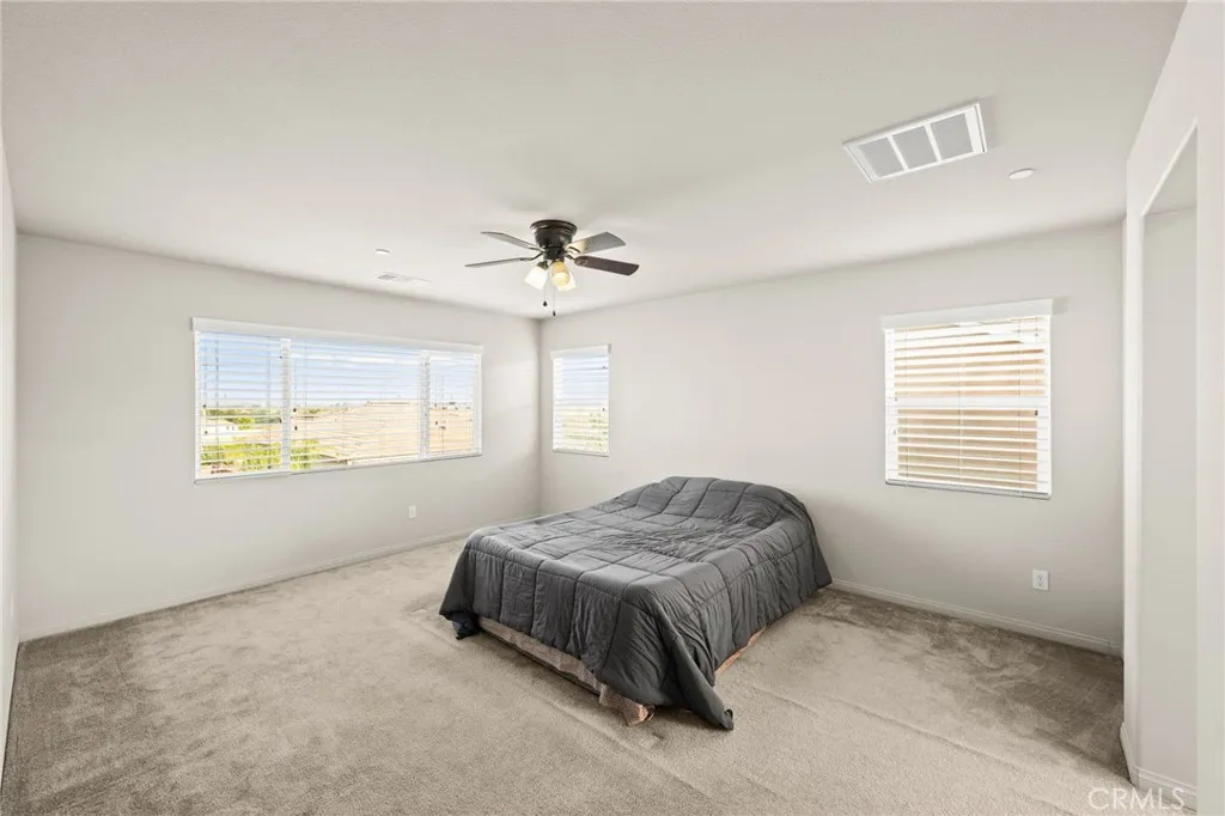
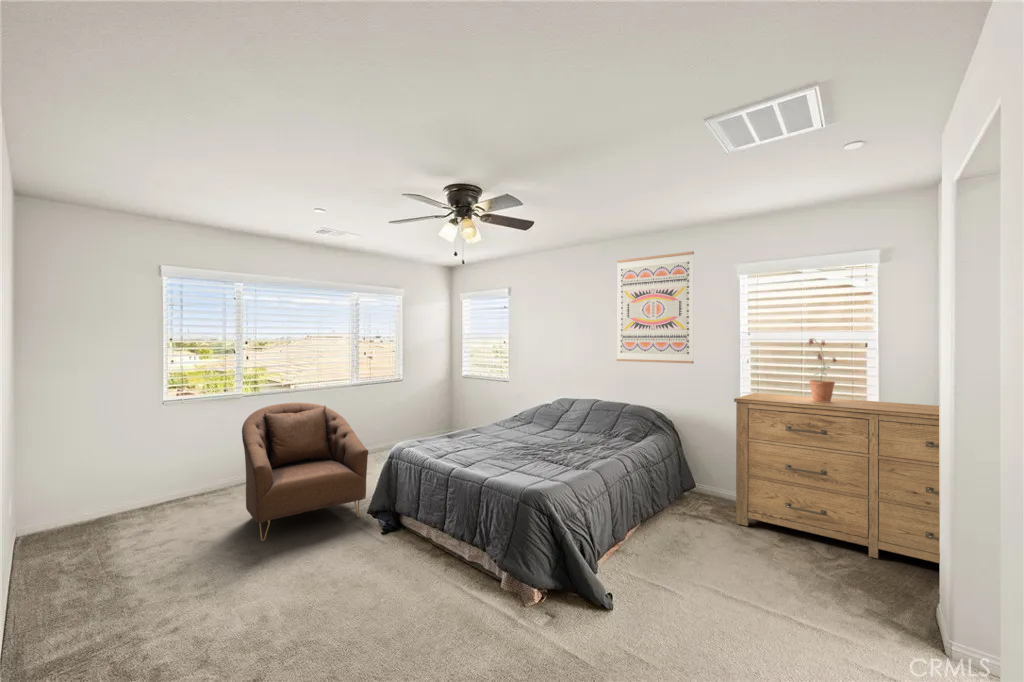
+ dresser [733,392,940,564]
+ wall art [616,250,695,365]
+ potted plant [805,337,838,402]
+ armchair [241,402,369,542]
